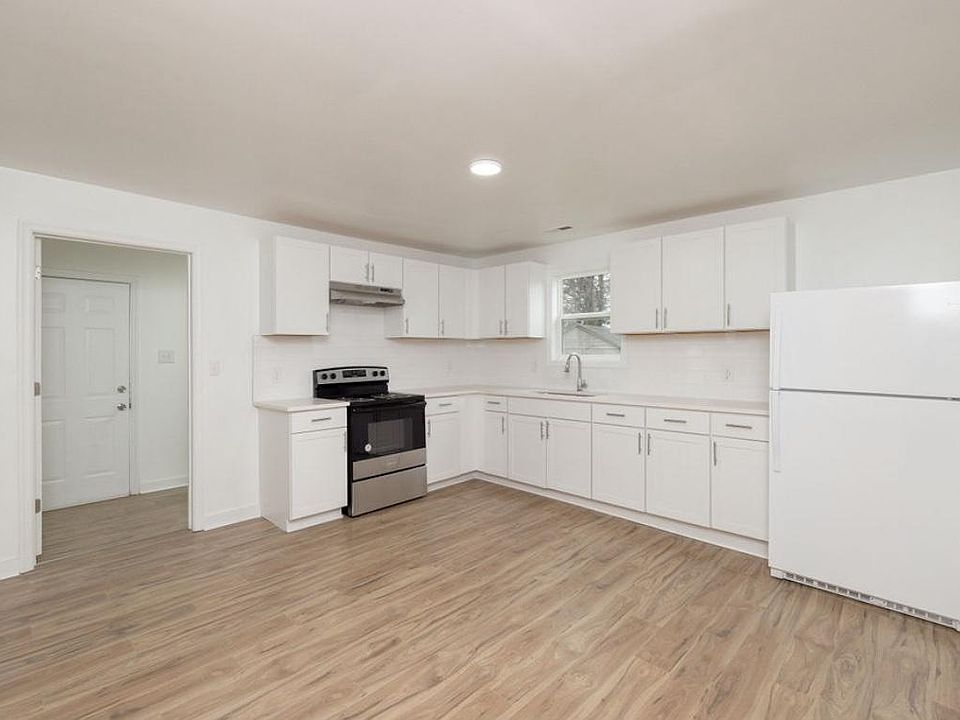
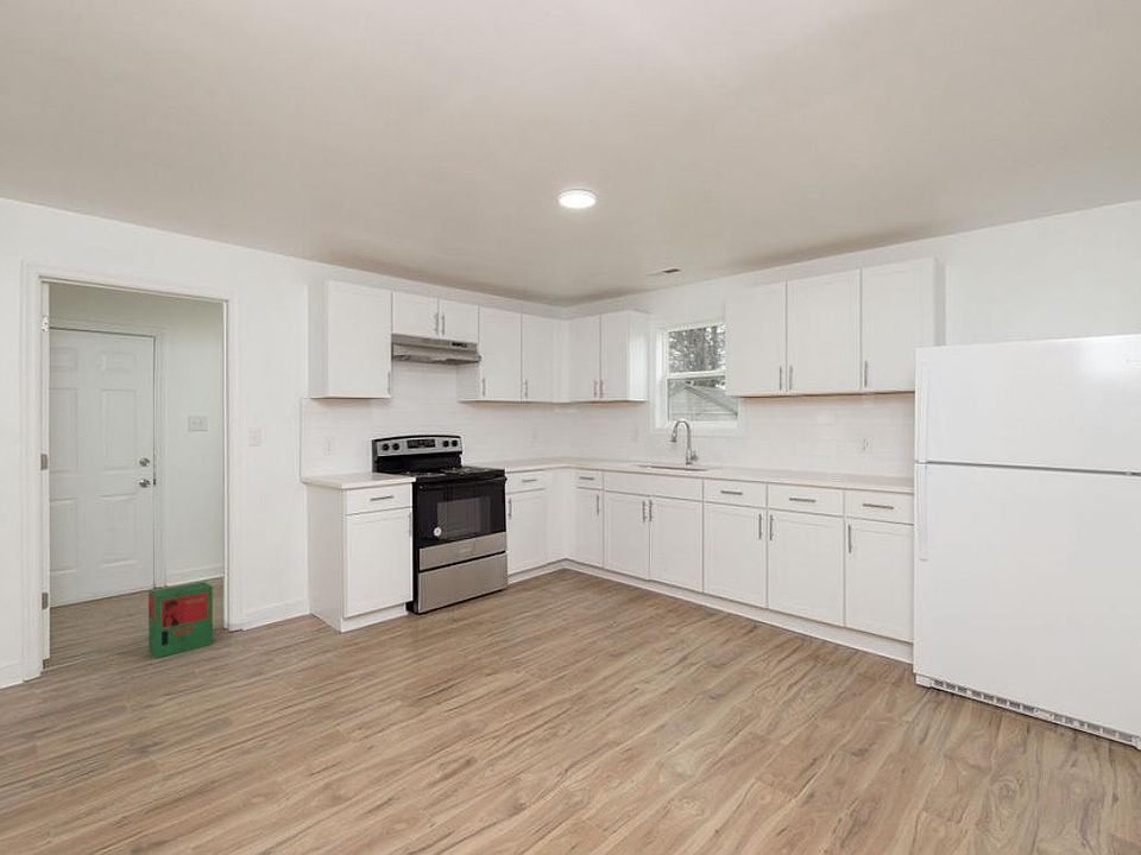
+ cardboard box [147,581,214,659]
